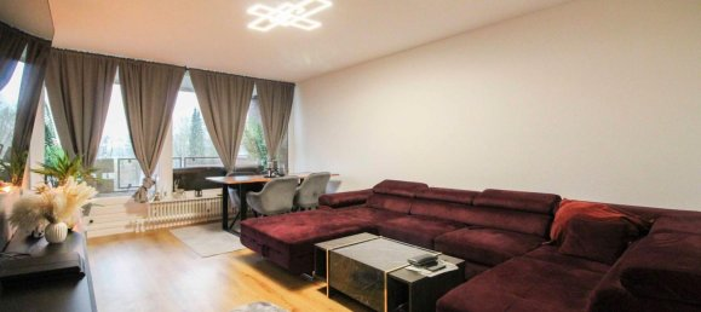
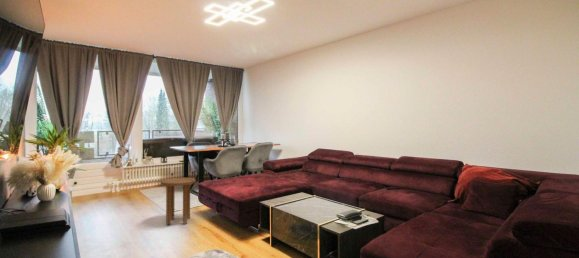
+ side table [160,177,197,226]
